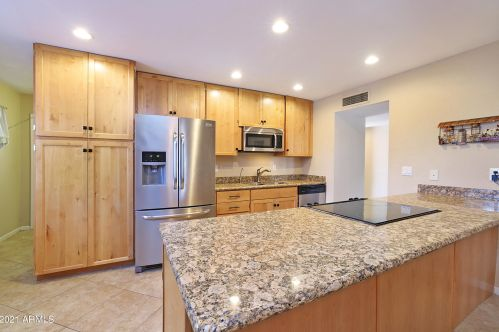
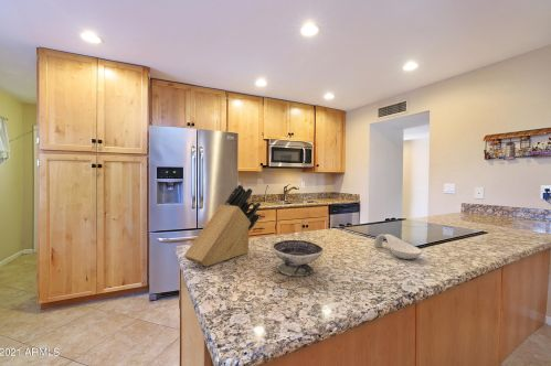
+ bowl [272,239,325,277]
+ spoon rest [372,233,423,260]
+ knife block [183,183,262,267]
